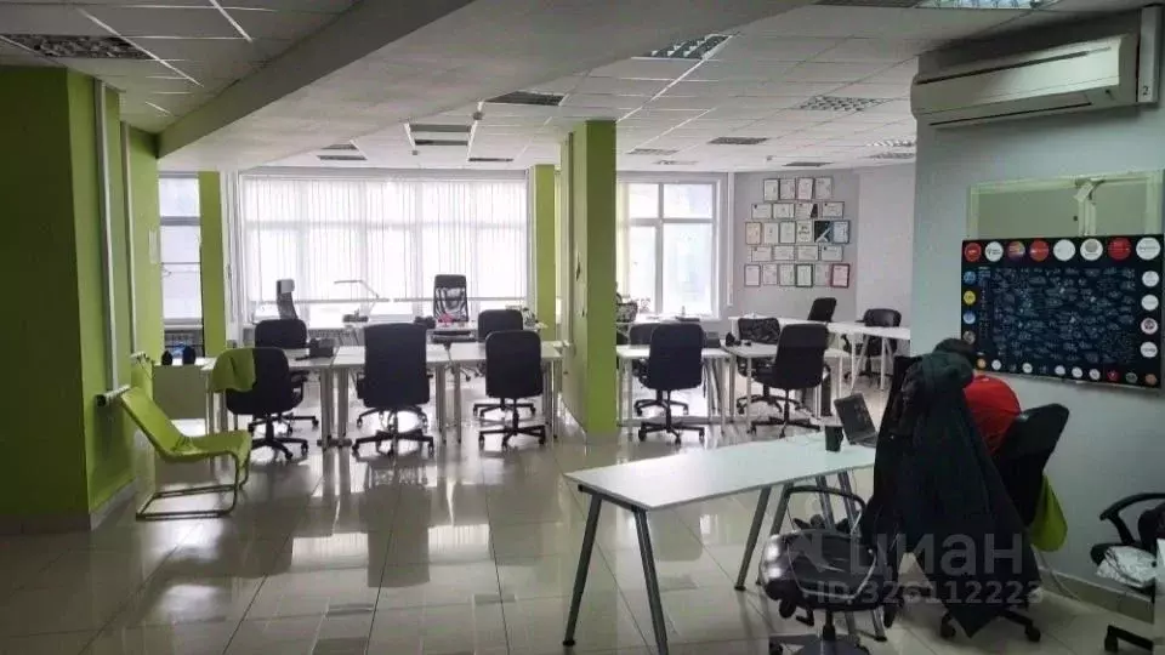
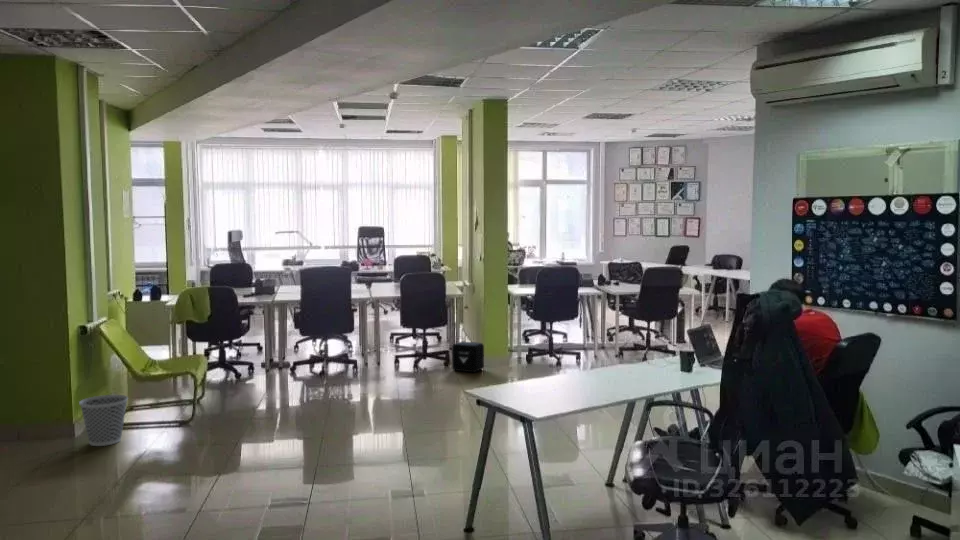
+ wastebasket [78,394,129,447]
+ air purifier [451,340,485,373]
